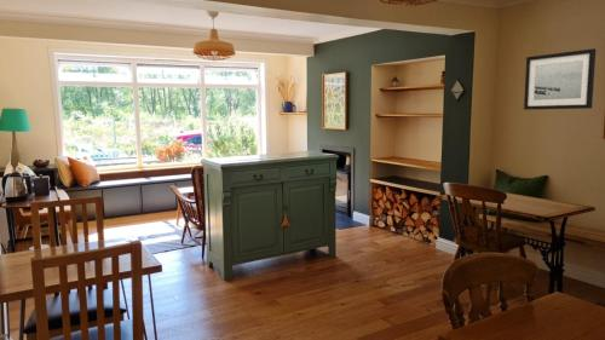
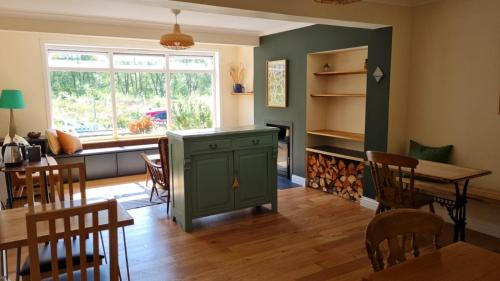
- wall art [523,47,597,111]
